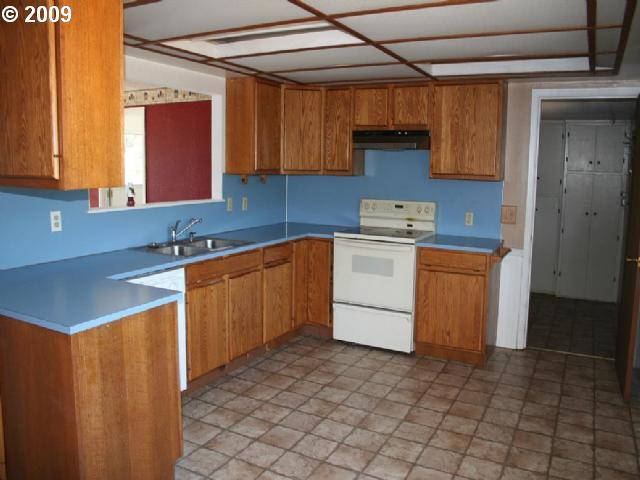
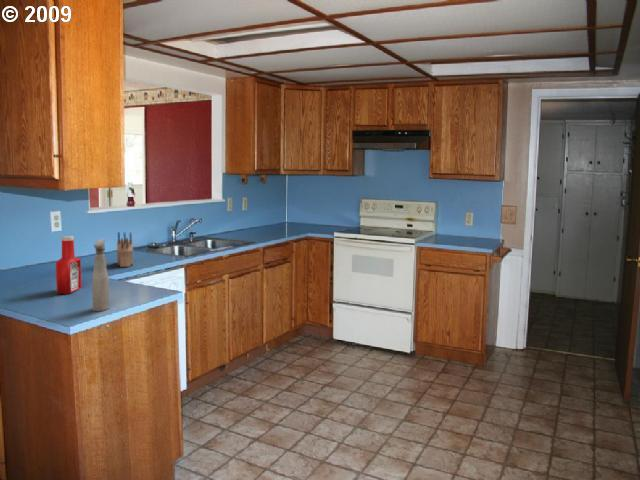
+ spray bottle [91,238,111,312]
+ soap bottle [55,235,83,295]
+ knife block [116,231,134,268]
